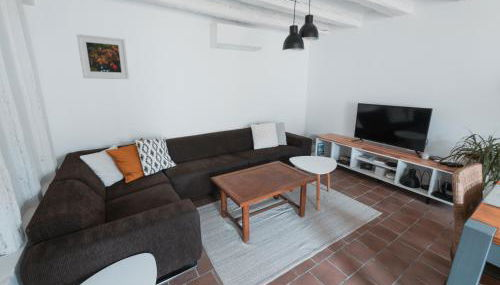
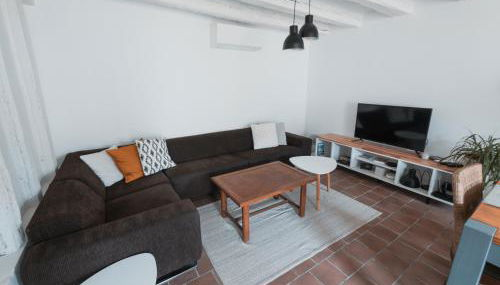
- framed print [75,33,130,80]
